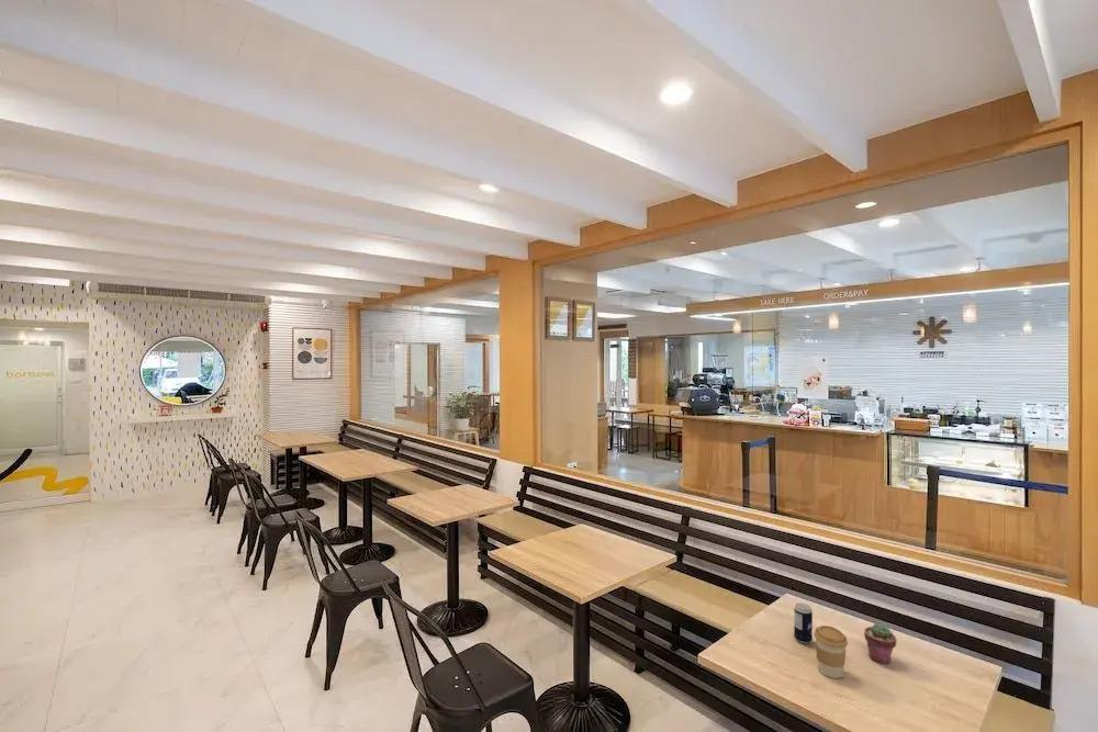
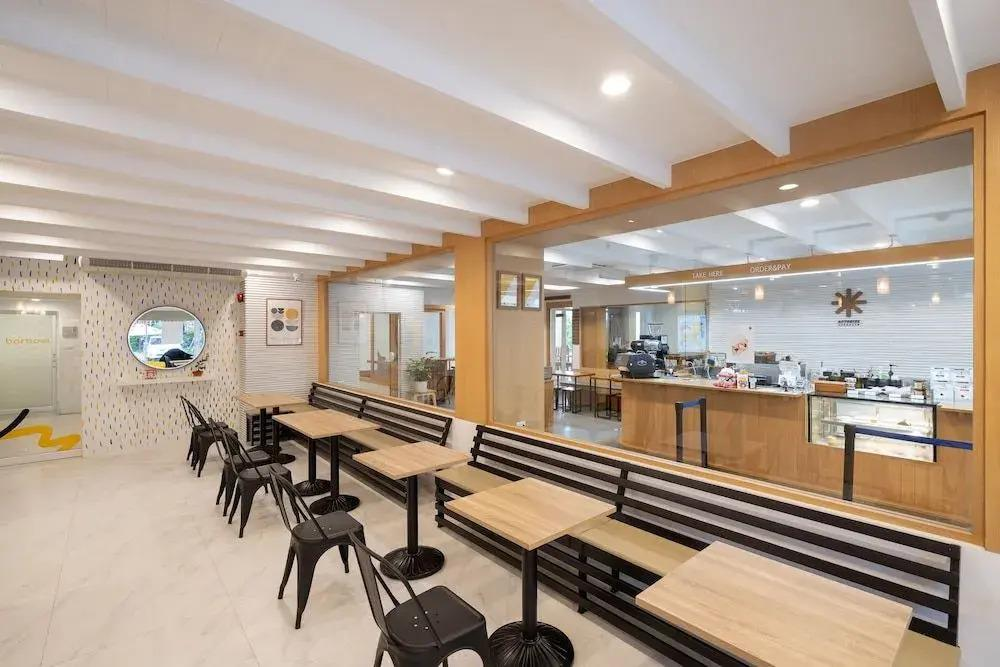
- coffee cup [814,624,849,679]
- beverage can [793,603,814,644]
- potted succulent [863,621,898,665]
